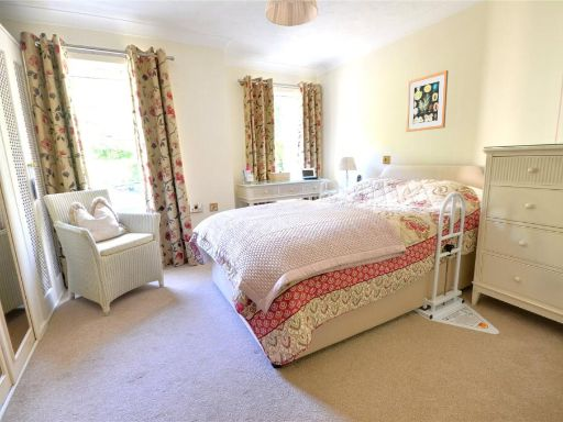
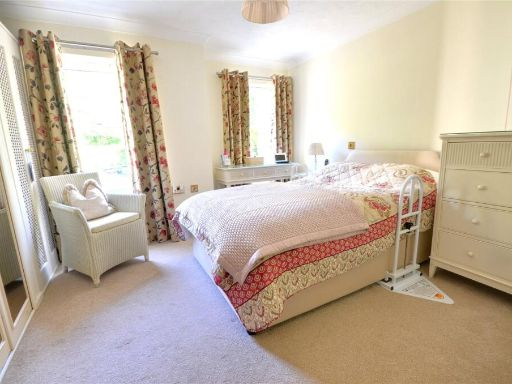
- wall art [405,69,449,133]
